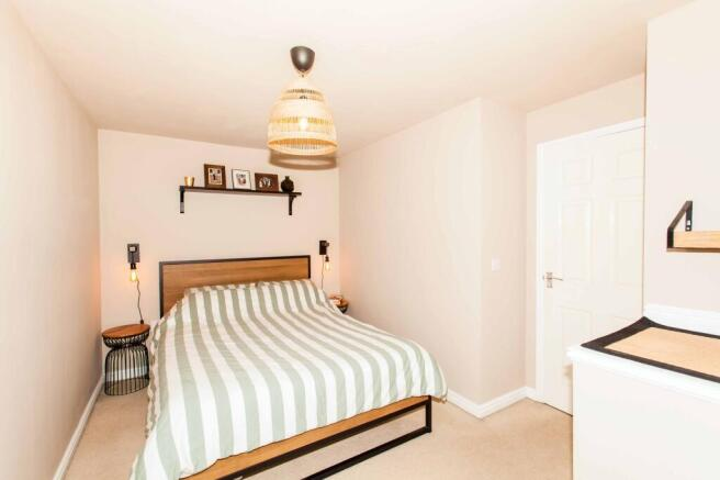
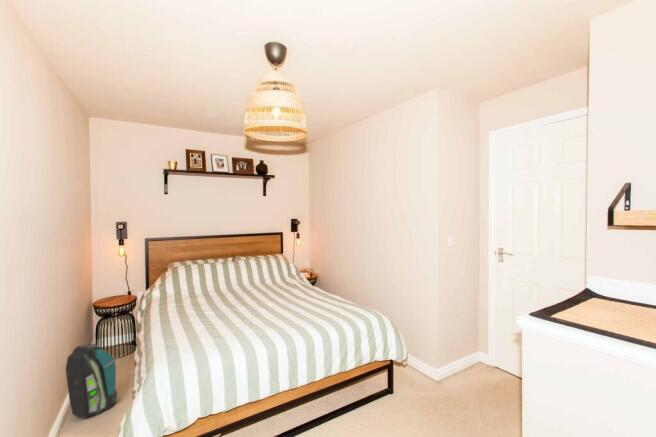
+ backpack [65,343,118,419]
